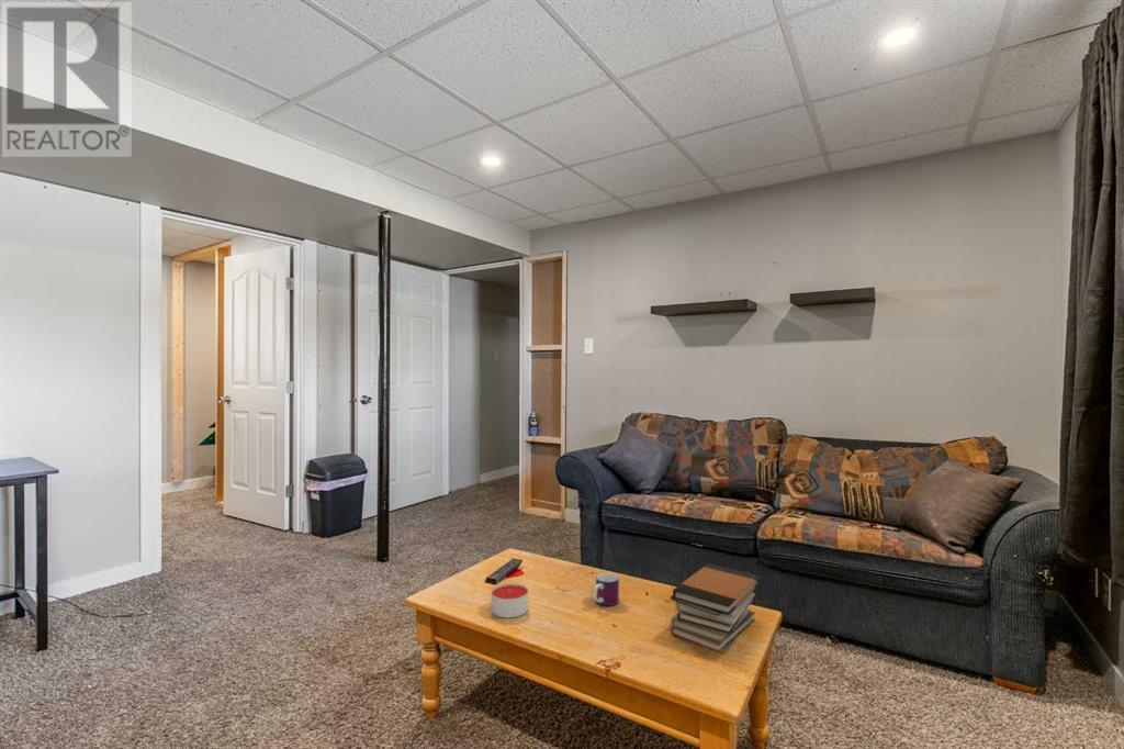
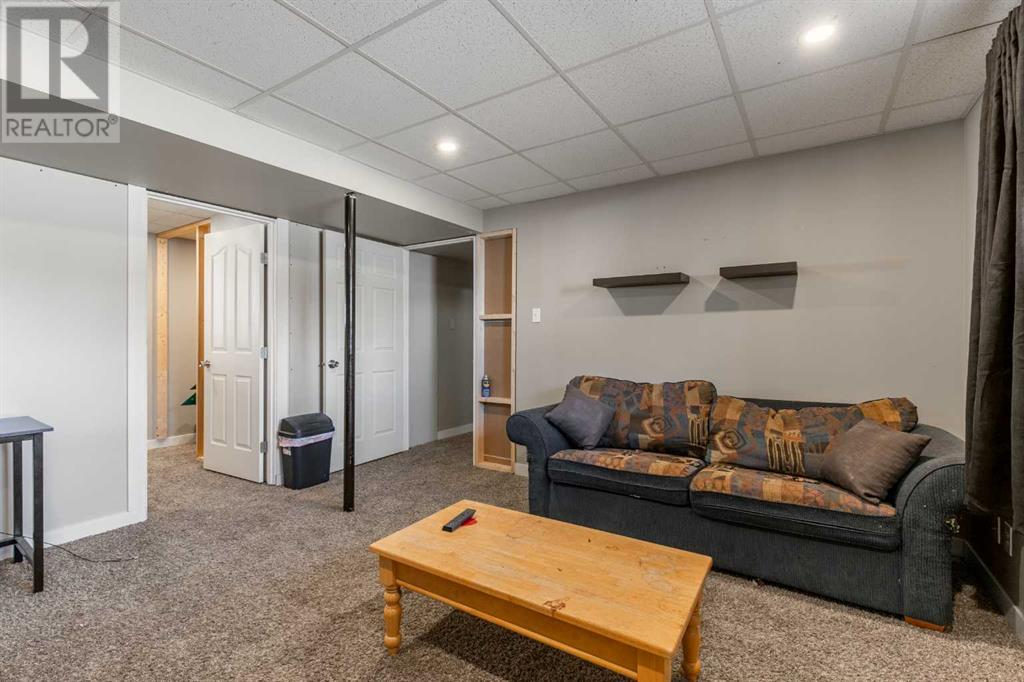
- book stack [670,562,761,653]
- candle [491,582,529,619]
- mug [593,572,620,607]
